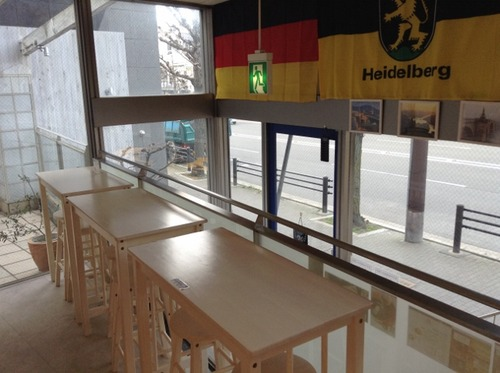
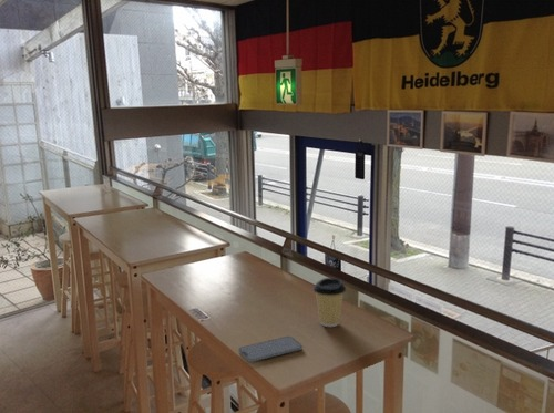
+ coffee cup [312,277,347,328]
+ smartphone [238,335,304,363]
